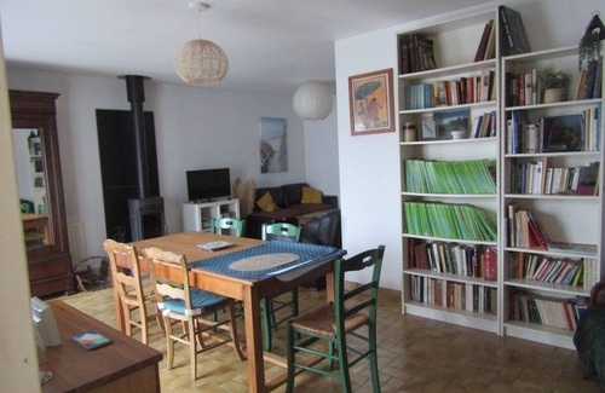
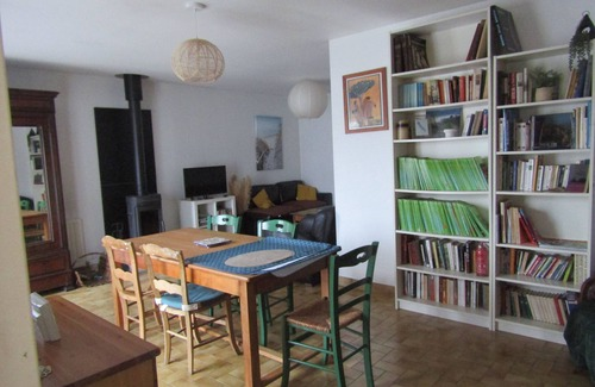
- smartphone [70,329,111,351]
